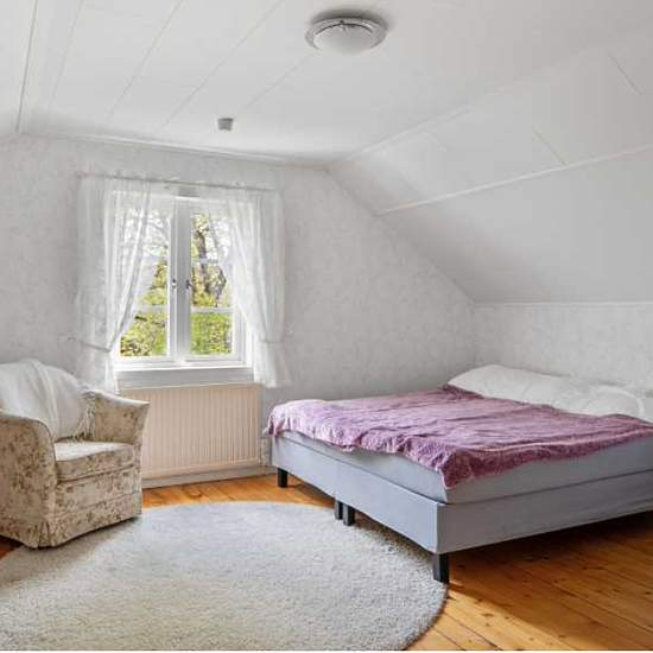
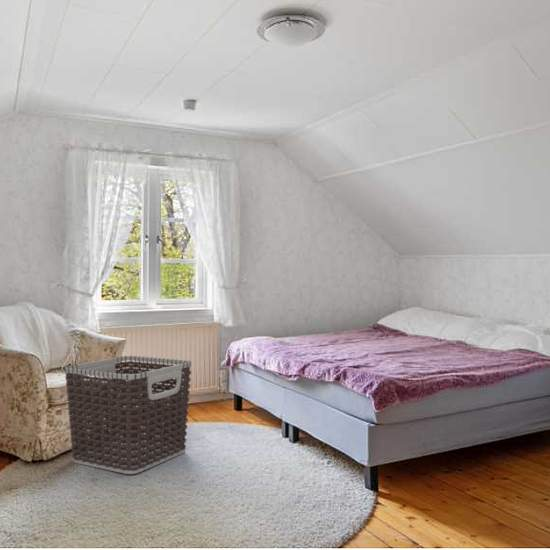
+ clothes hamper [64,355,192,475]
